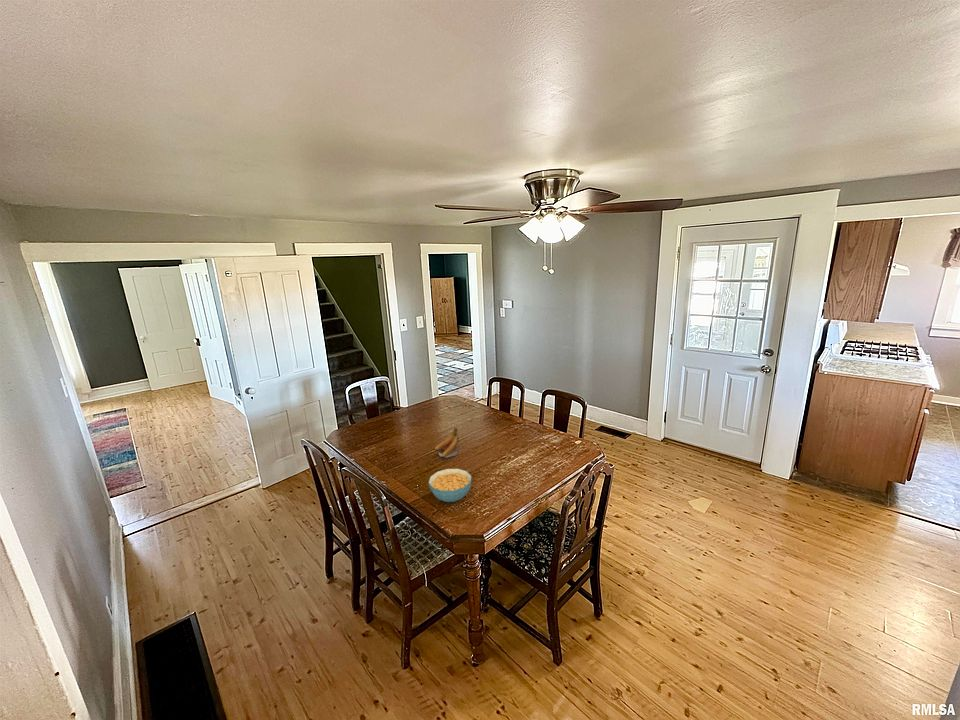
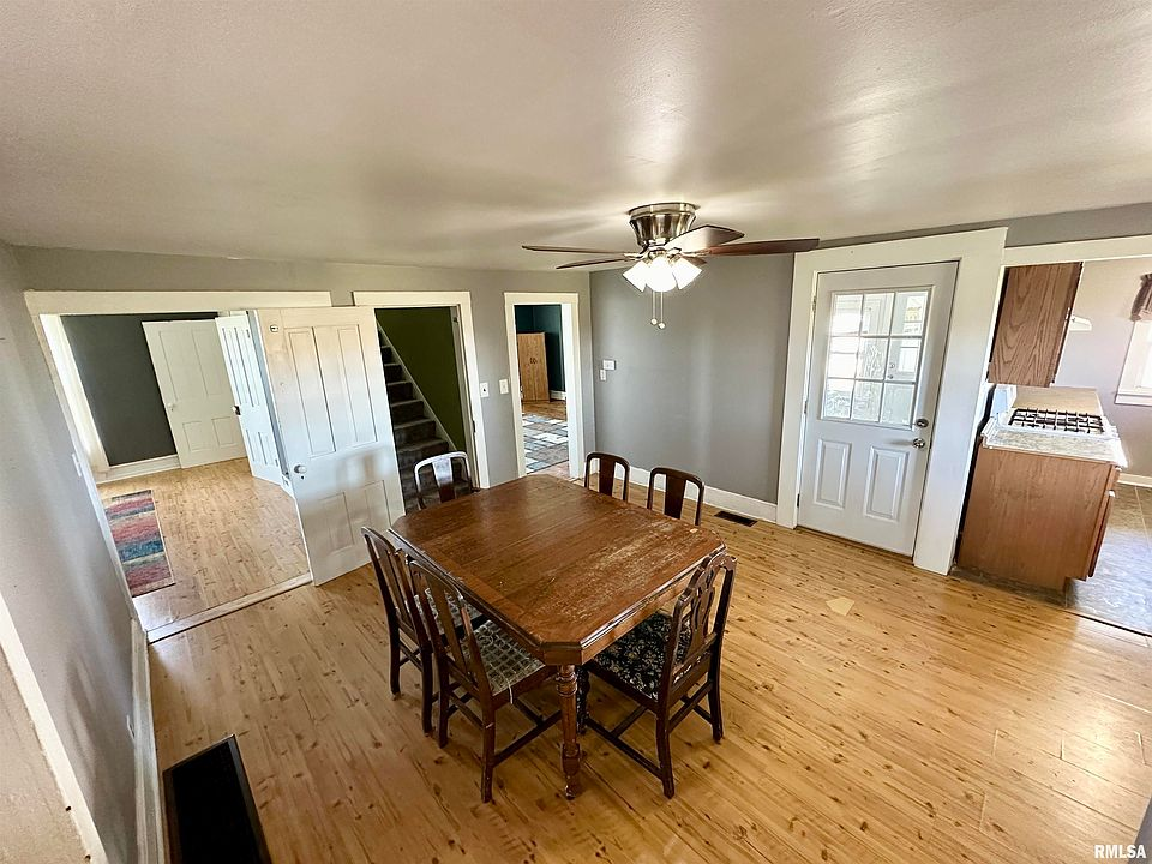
- banana [434,427,459,459]
- cereal bowl [427,468,473,503]
